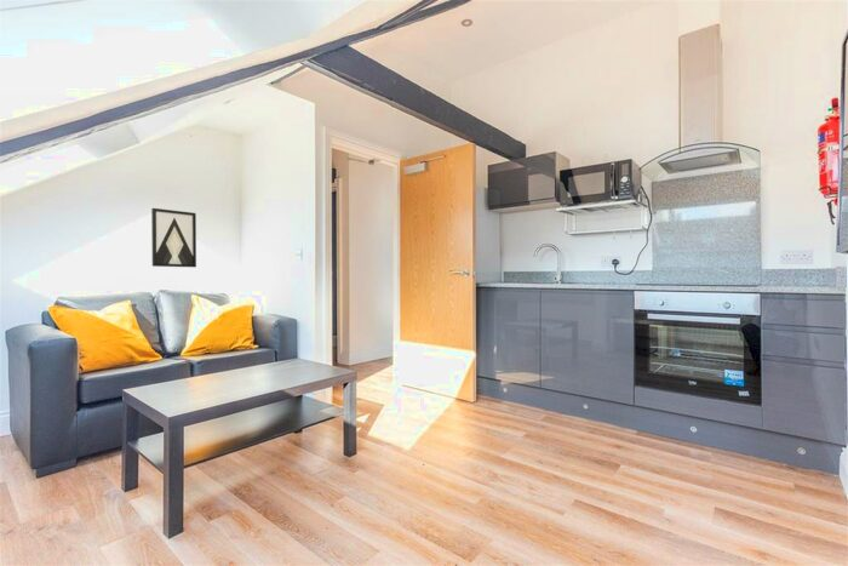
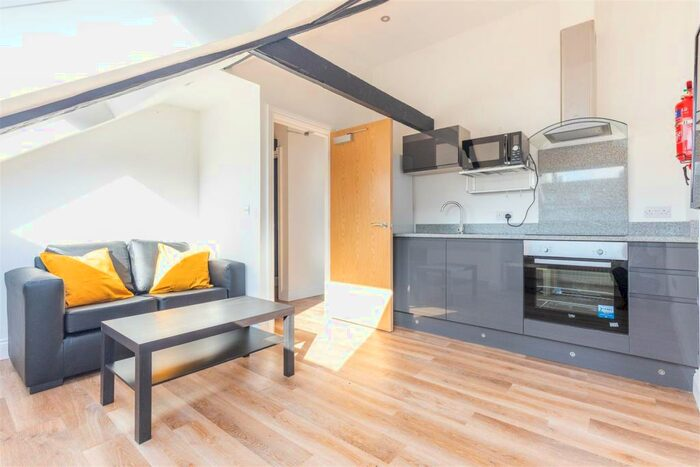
- wall art [150,207,197,268]
